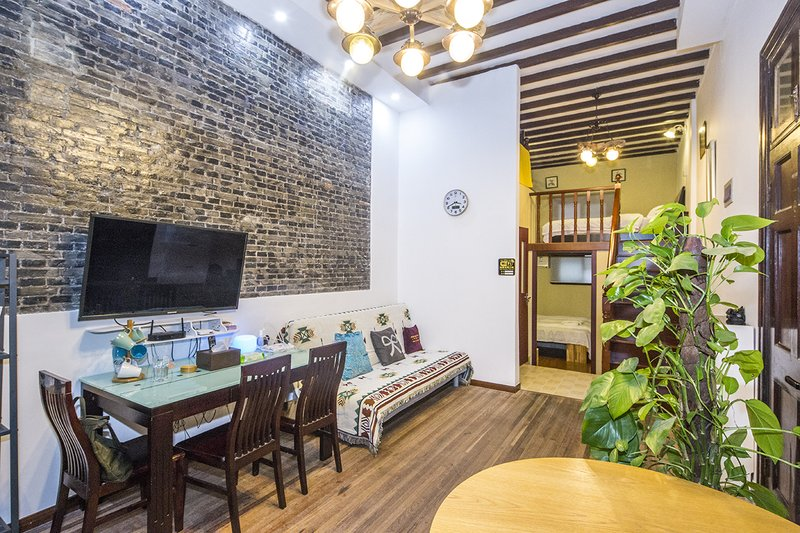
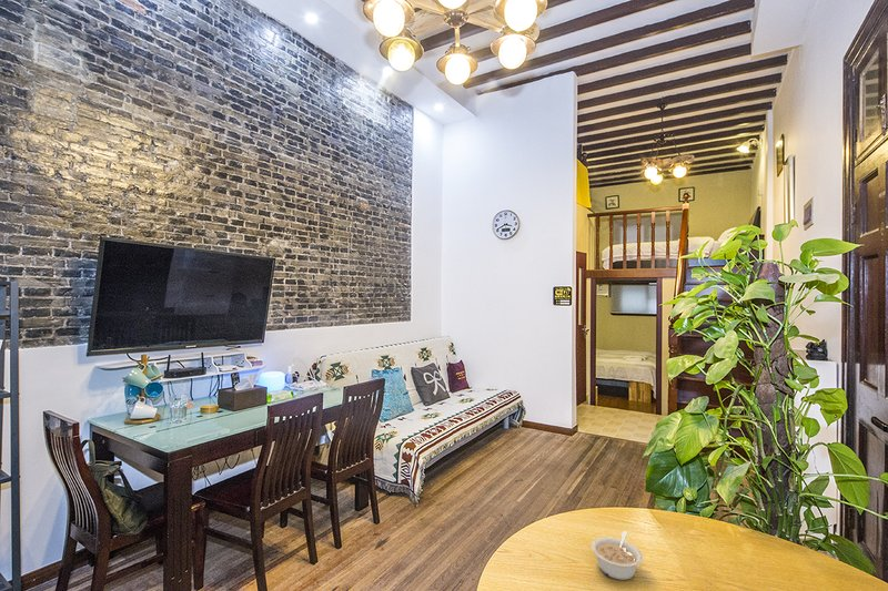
+ legume [591,531,644,581]
